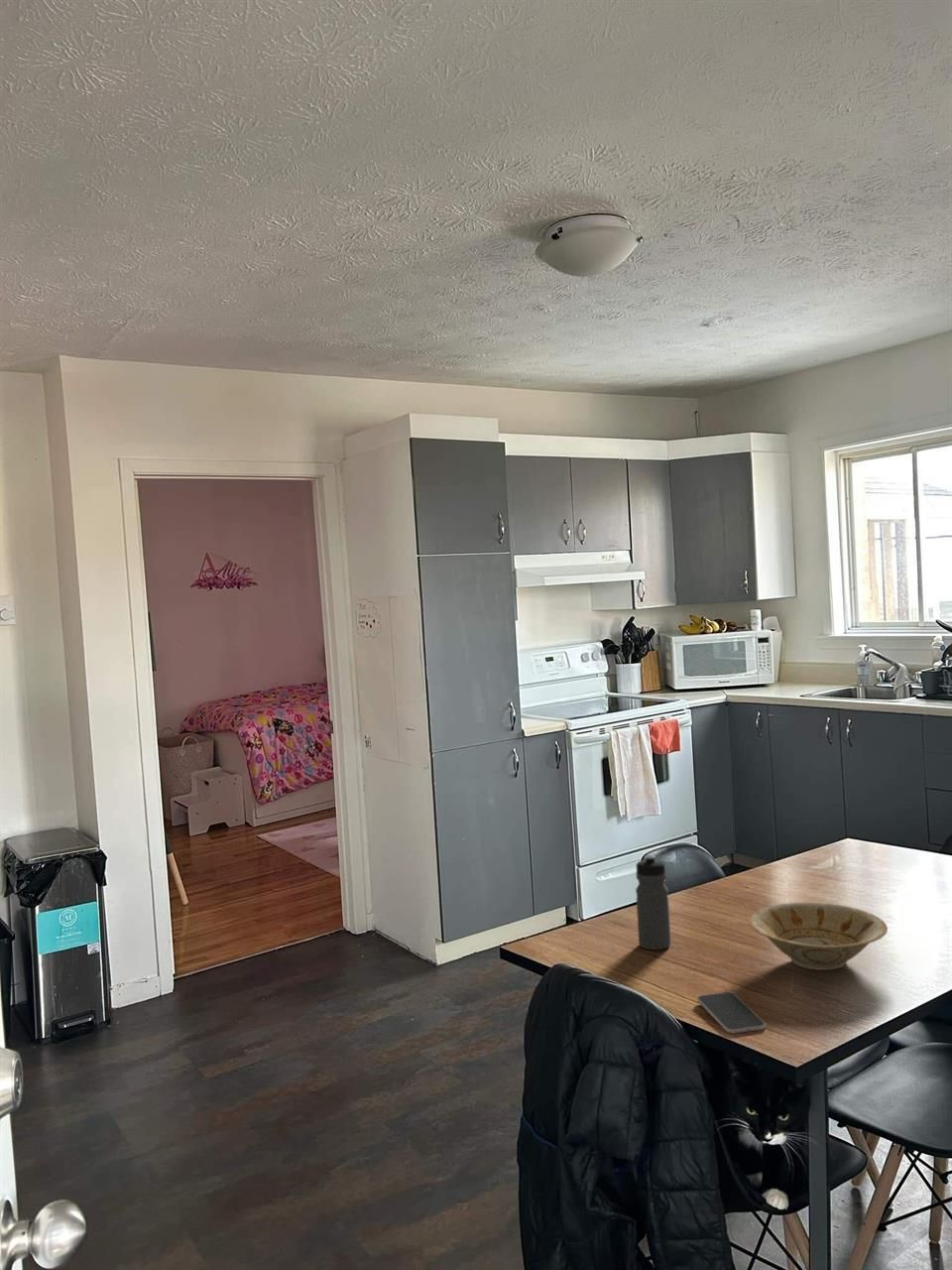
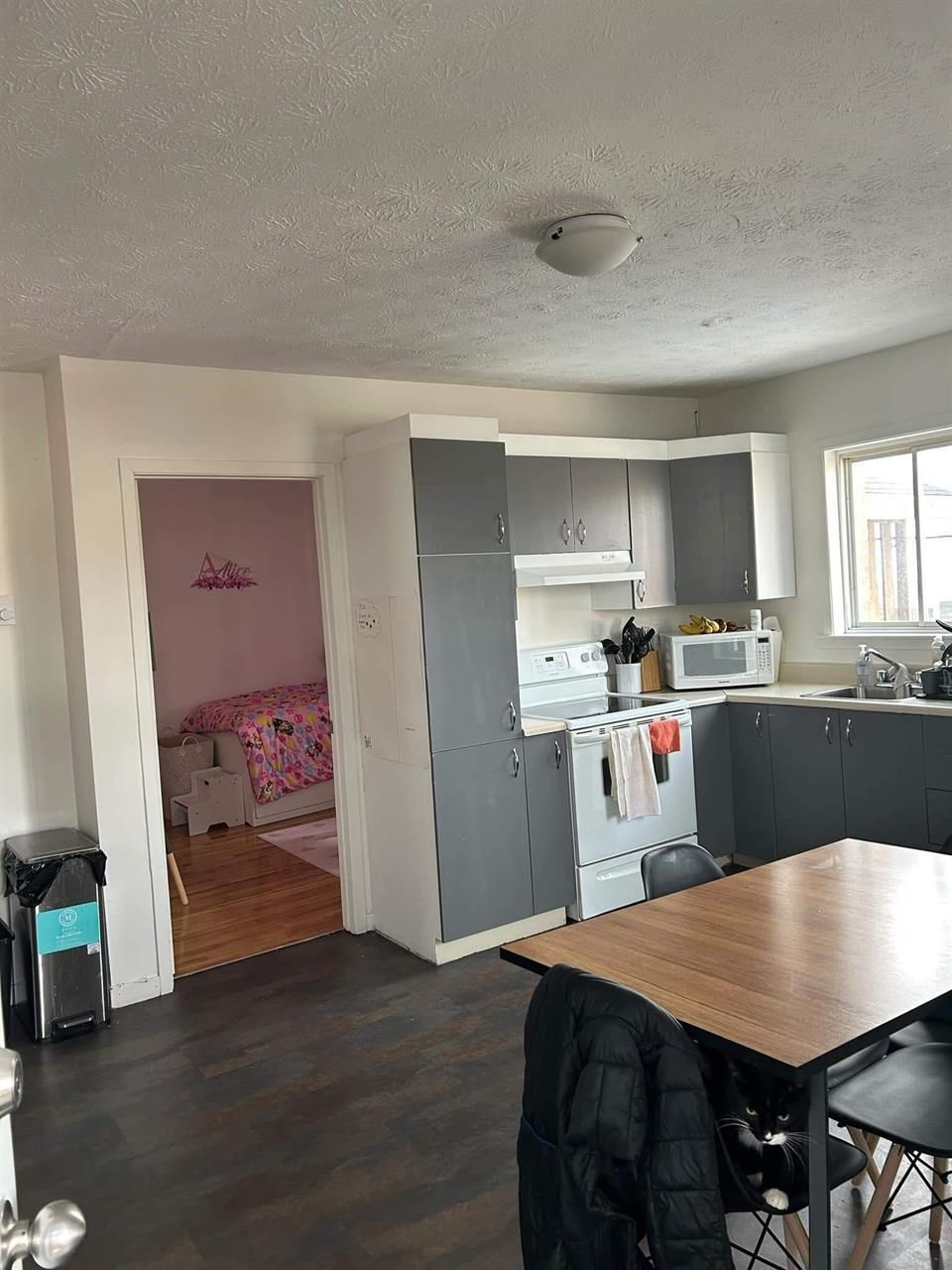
- smartphone [696,991,767,1034]
- bowl [748,902,889,971]
- water bottle [635,854,672,951]
